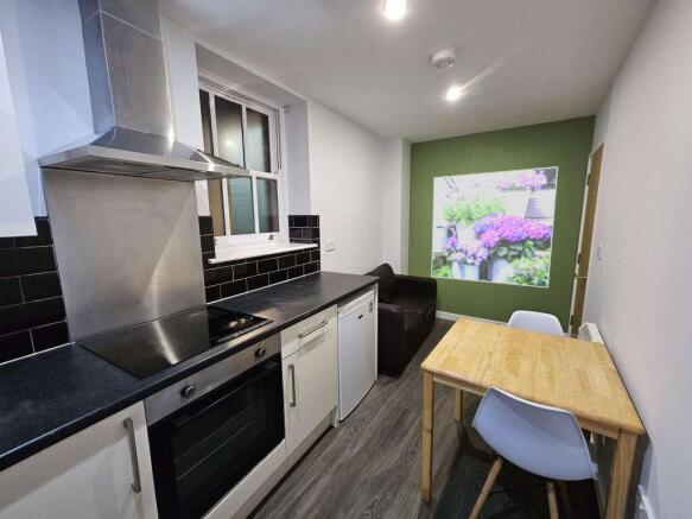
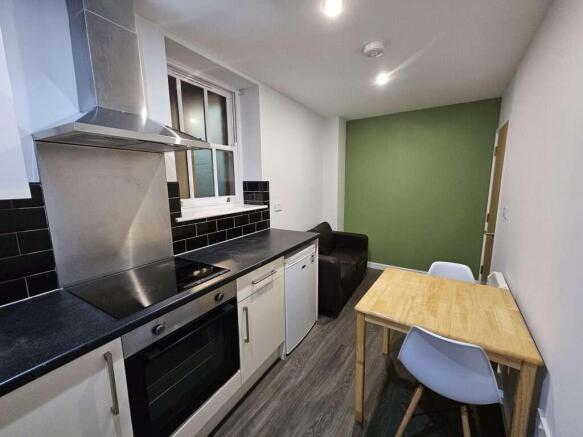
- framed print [431,165,559,289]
